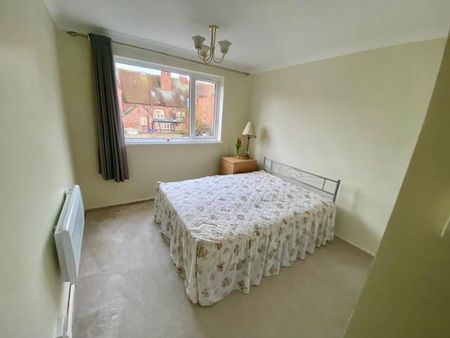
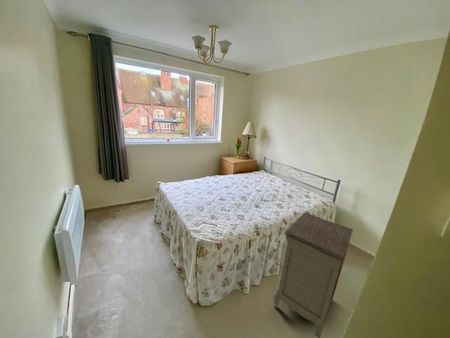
+ nightstand [272,212,354,338]
